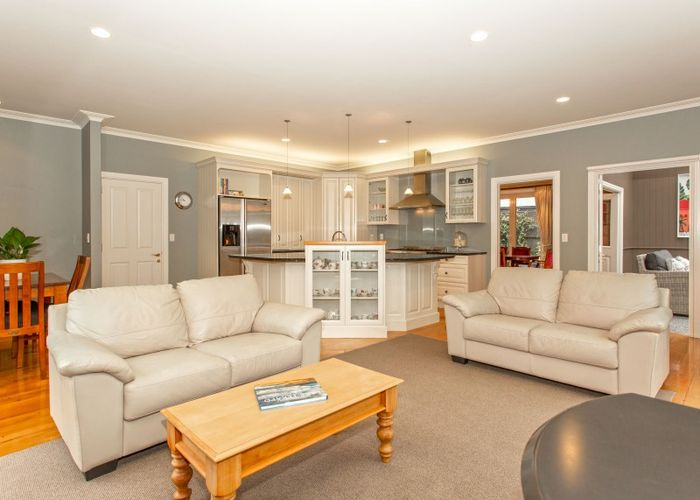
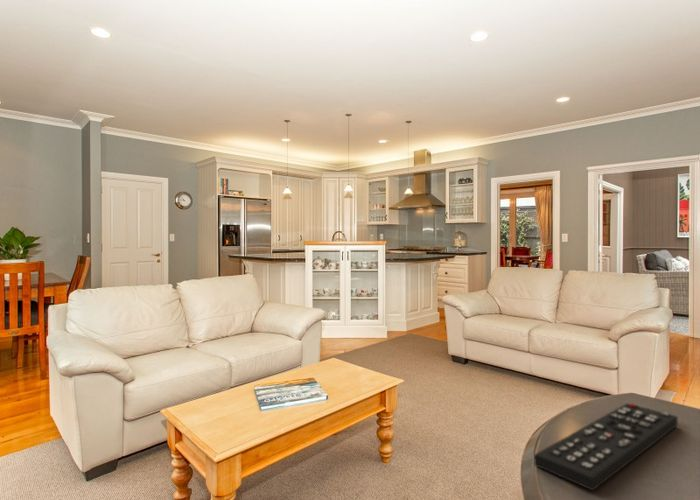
+ remote control [533,402,679,492]
